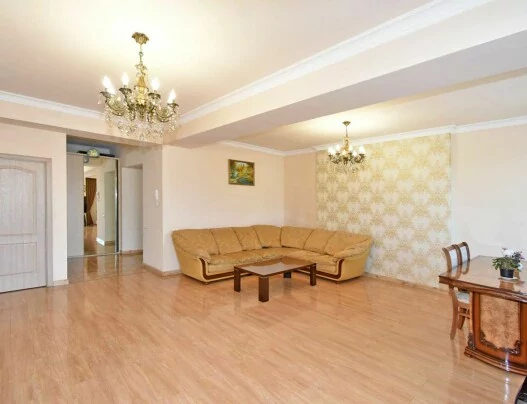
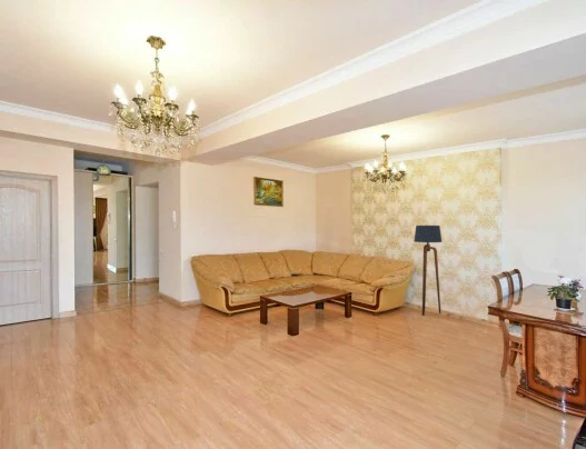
+ floor lamp [414,225,443,317]
